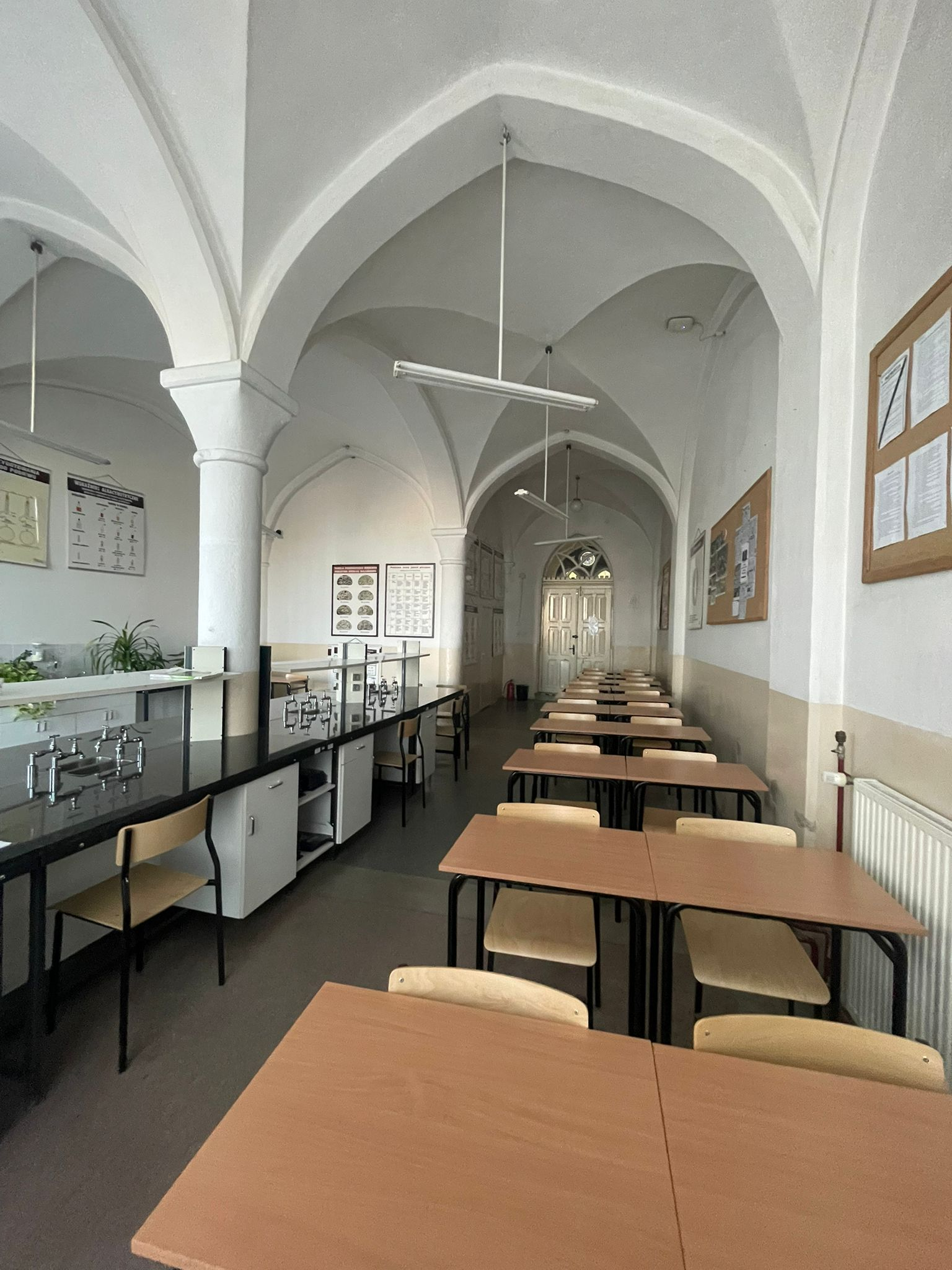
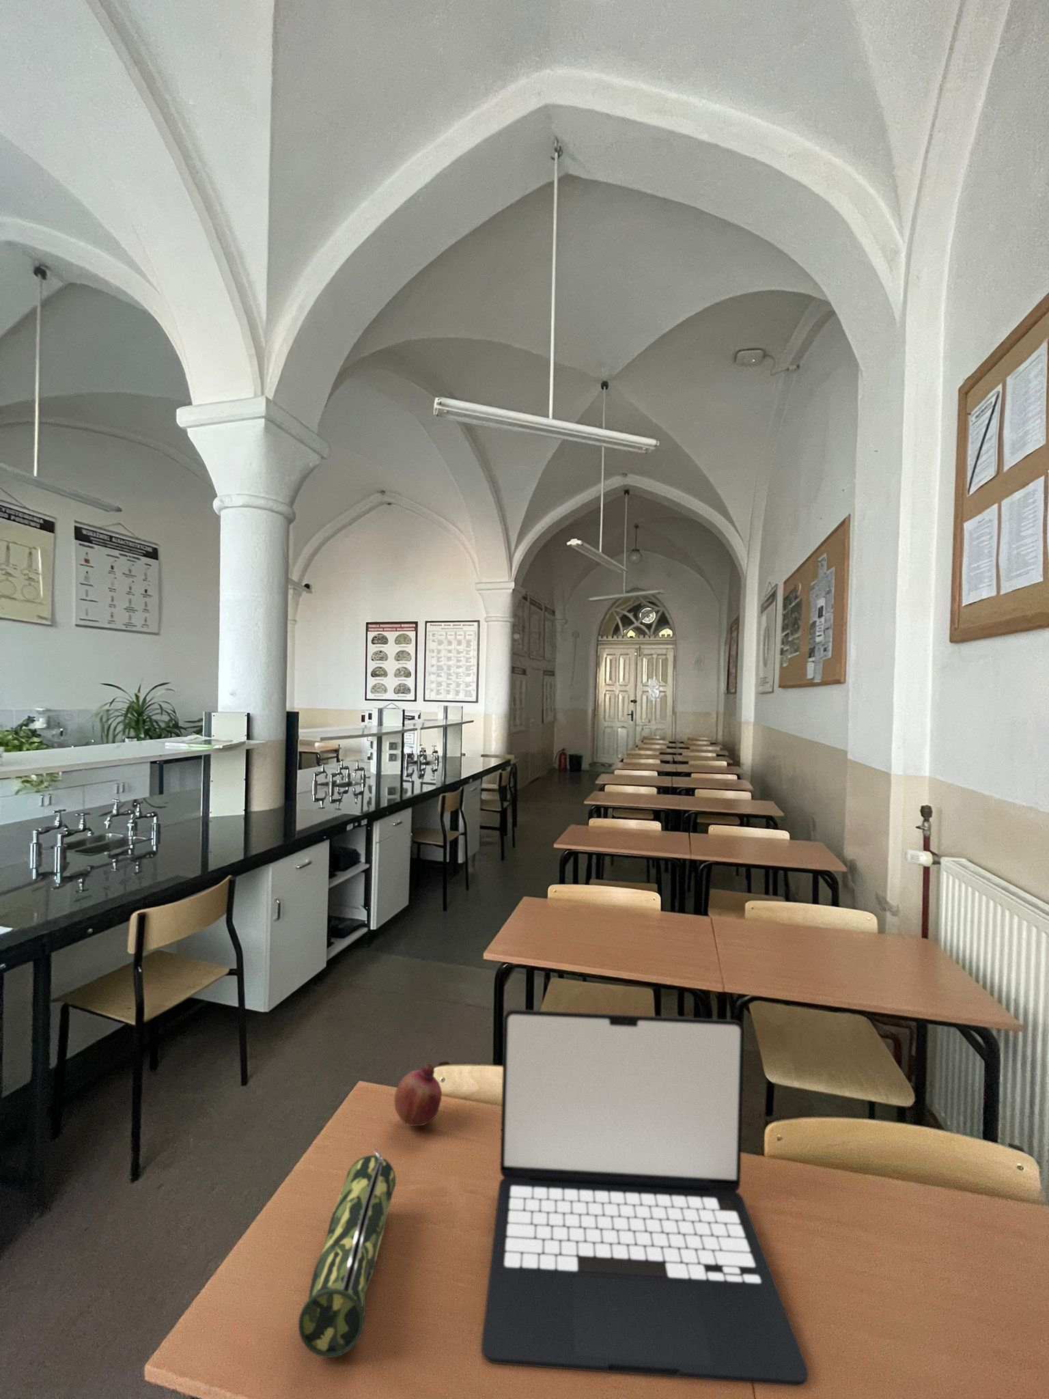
+ pencil case [298,1148,397,1358]
+ fruit [393,1063,443,1127]
+ laptop [480,1009,809,1387]
